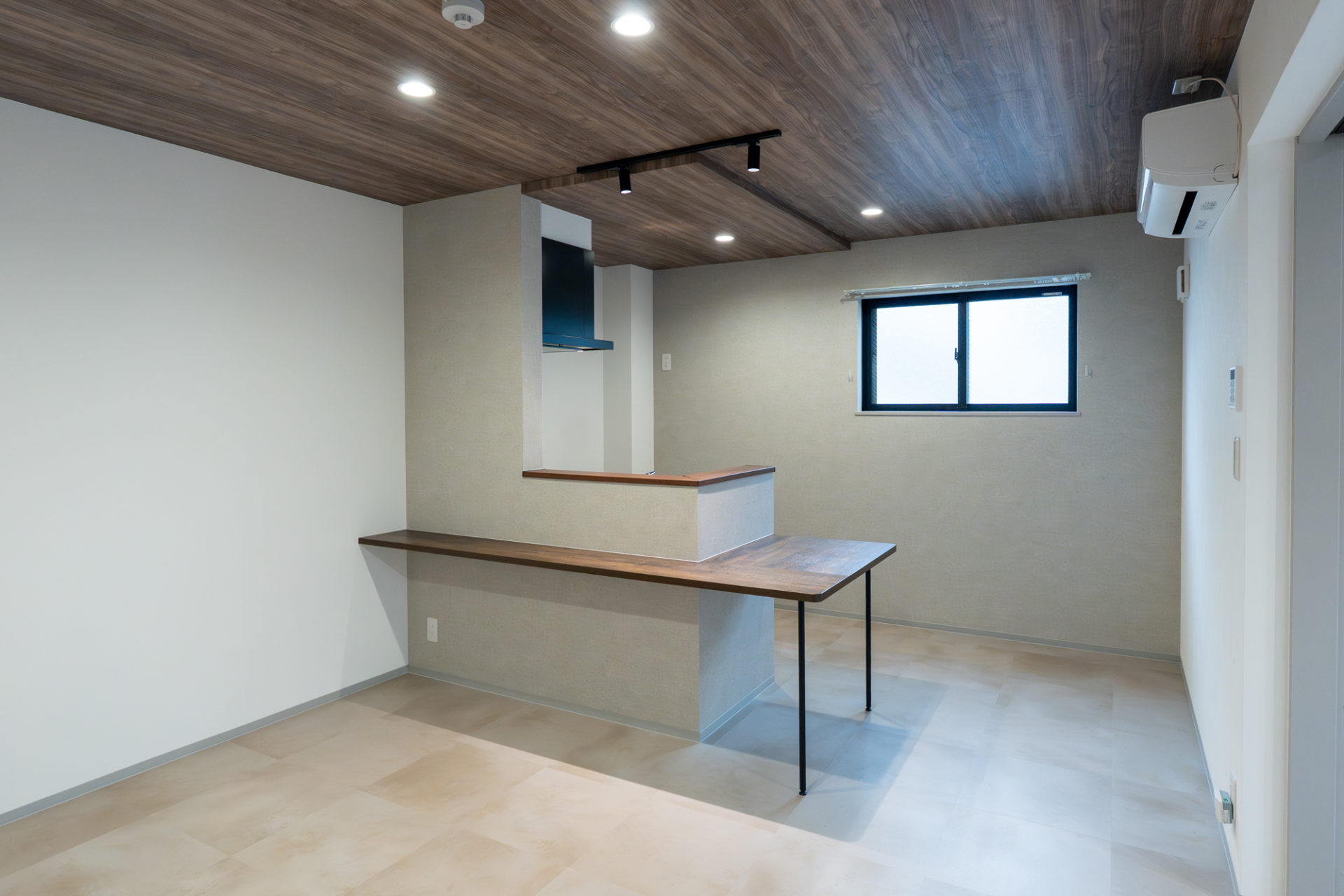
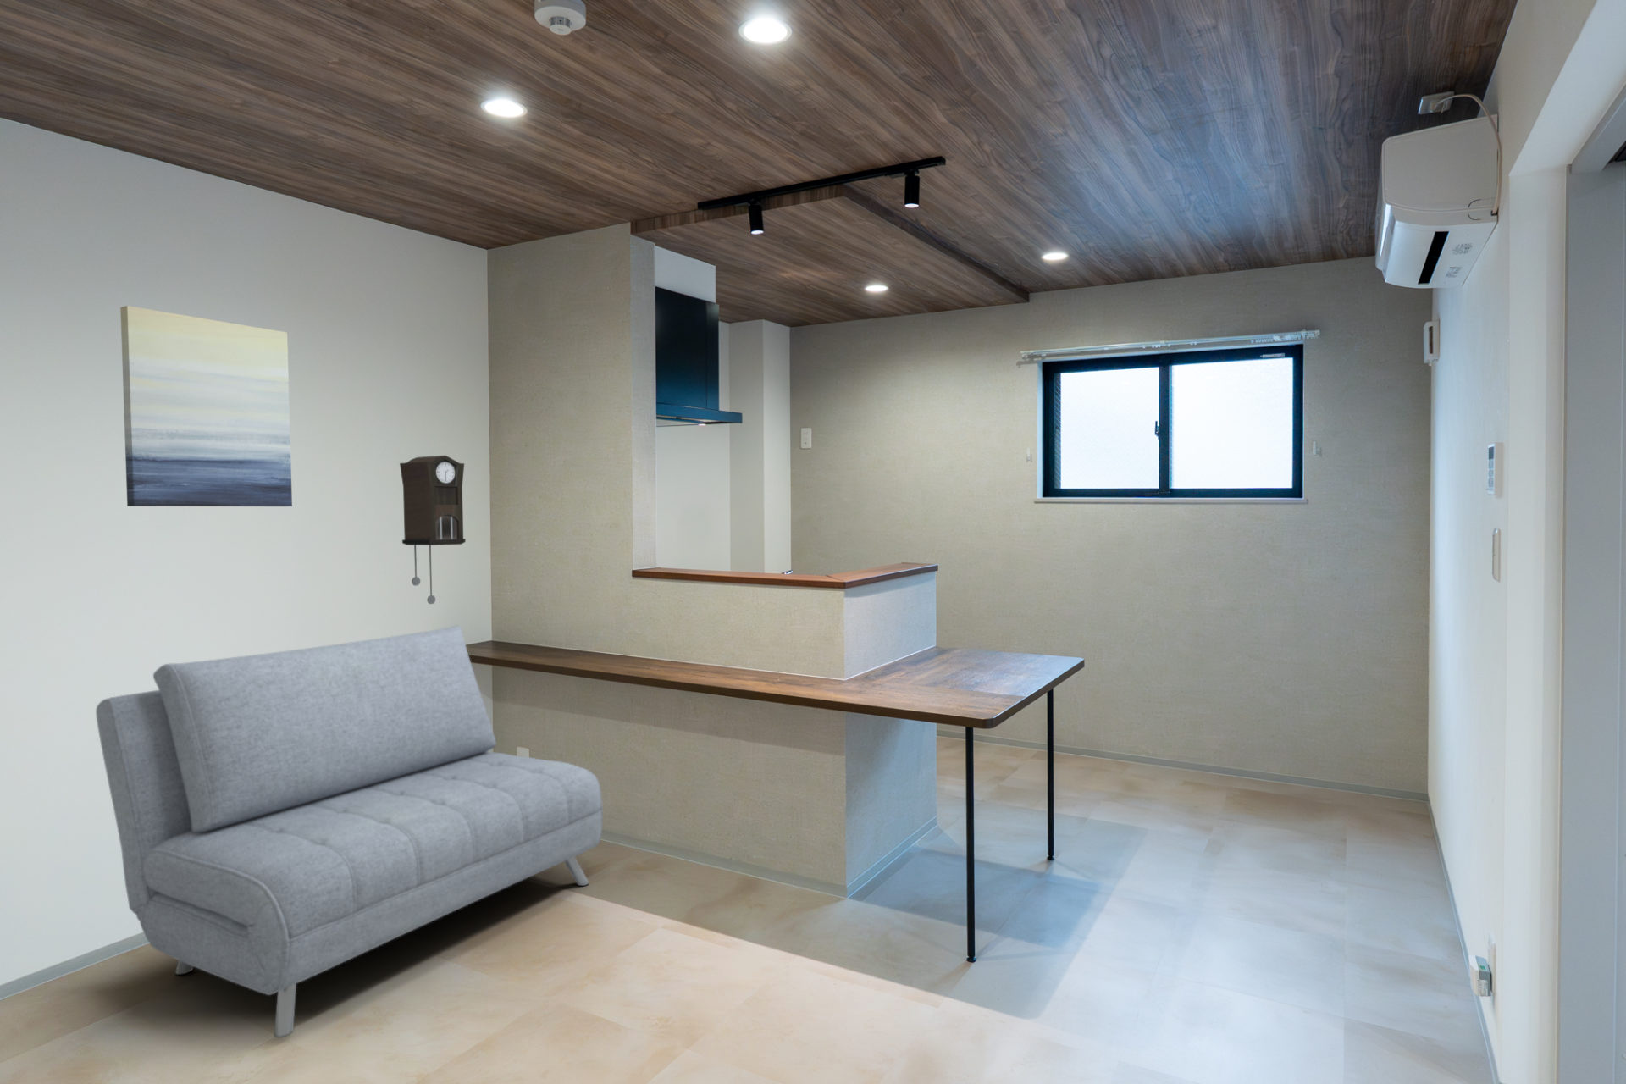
+ sofa [94,625,604,1038]
+ pendulum clock [399,455,467,605]
+ wall art [120,305,293,507]
